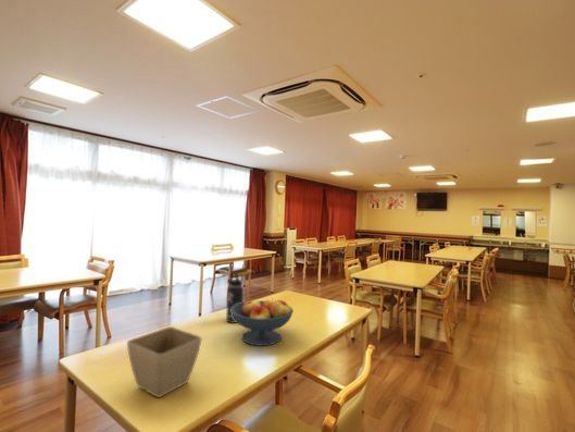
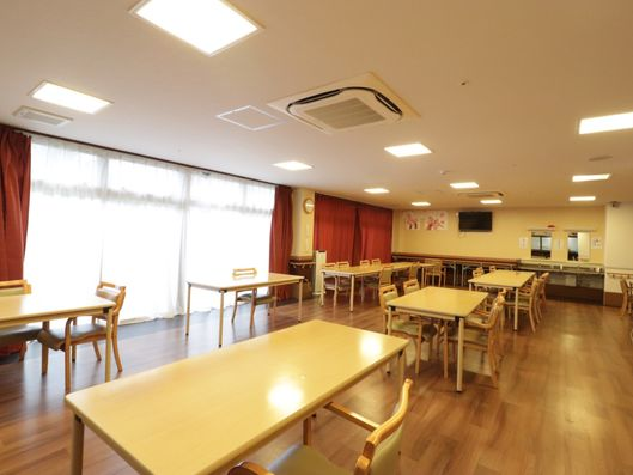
- fruit bowl [232,298,295,347]
- thermos bottle [225,272,245,324]
- flower pot [126,325,203,398]
